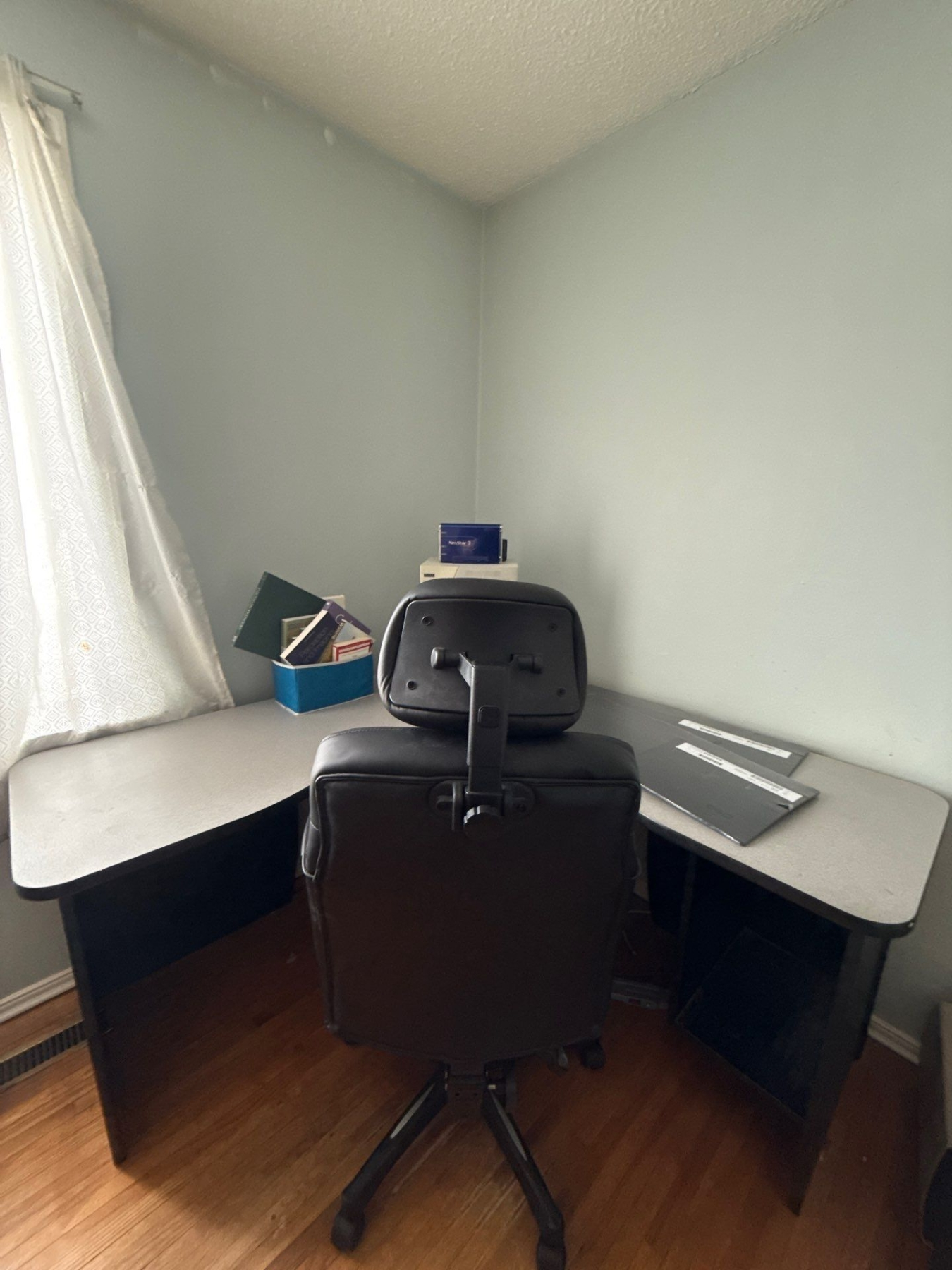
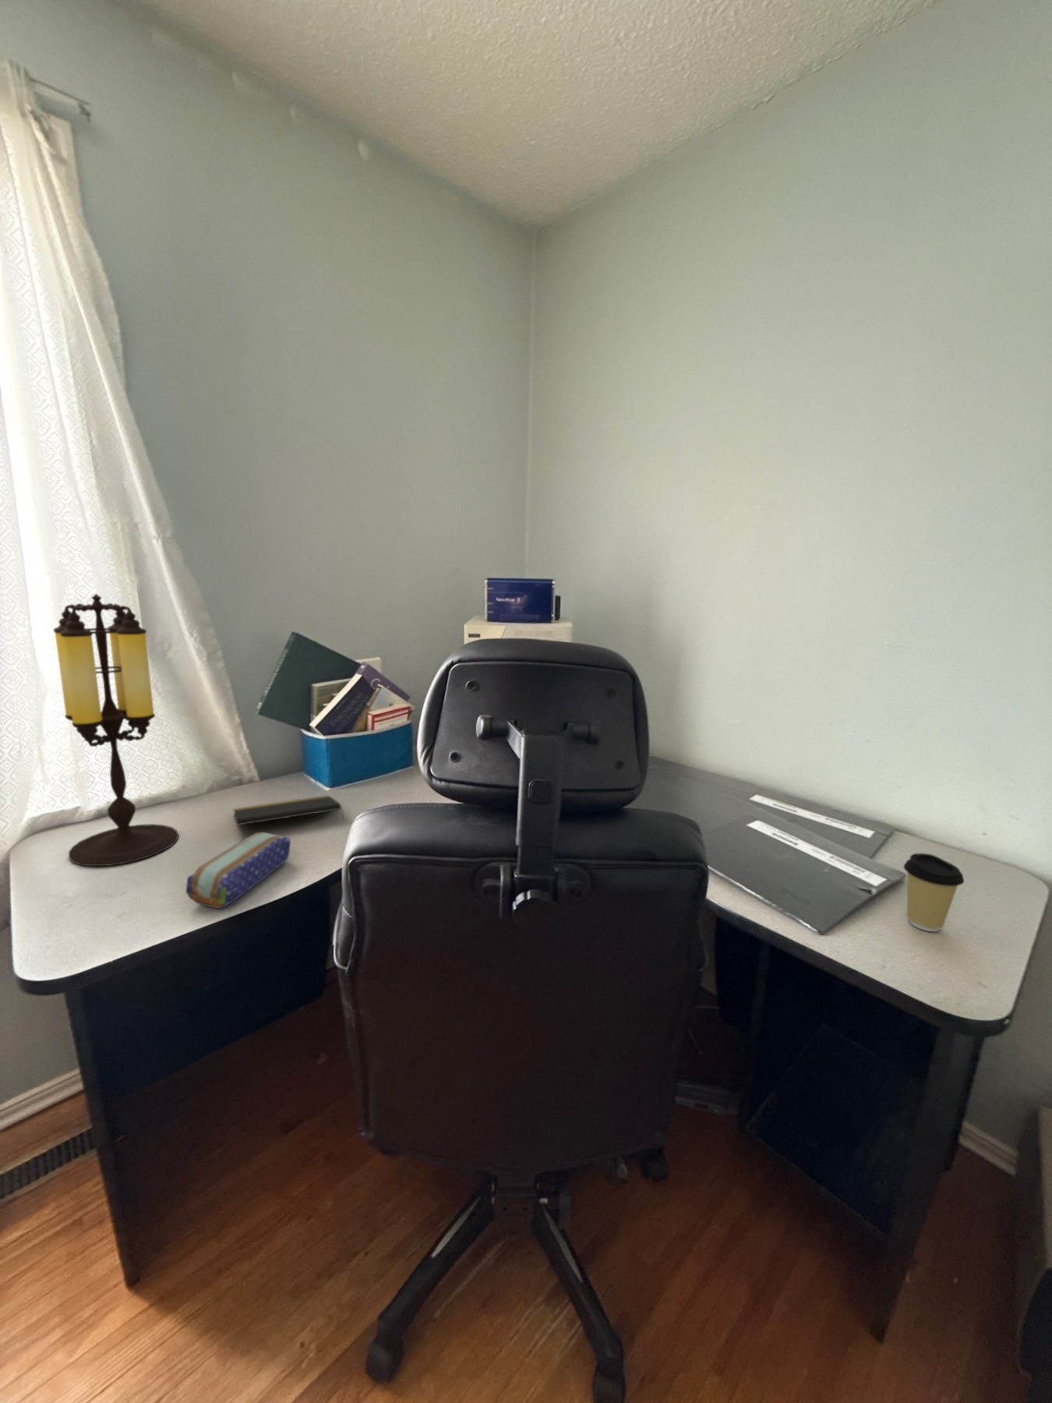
+ coffee cup [903,853,965,932]
+ notepad [233,794,345,826]
+ table lamp [53,593,179,867]
+ pencil case [186,832,292,909]
